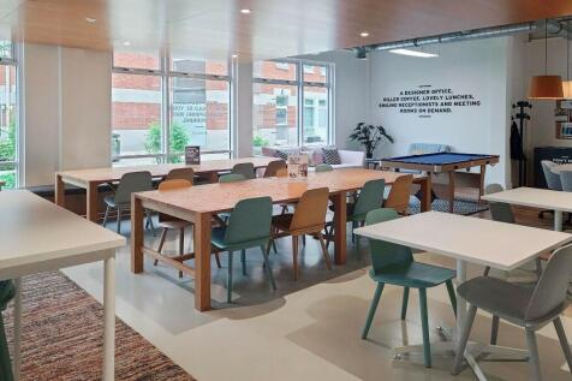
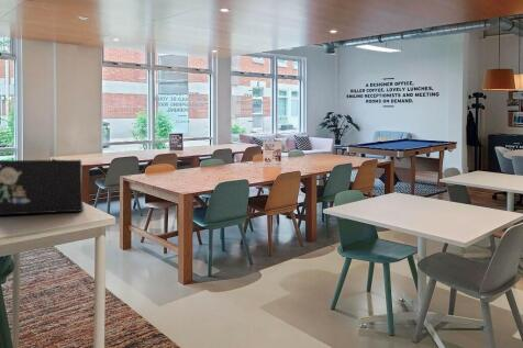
+ laptop [0,159,85,216]
